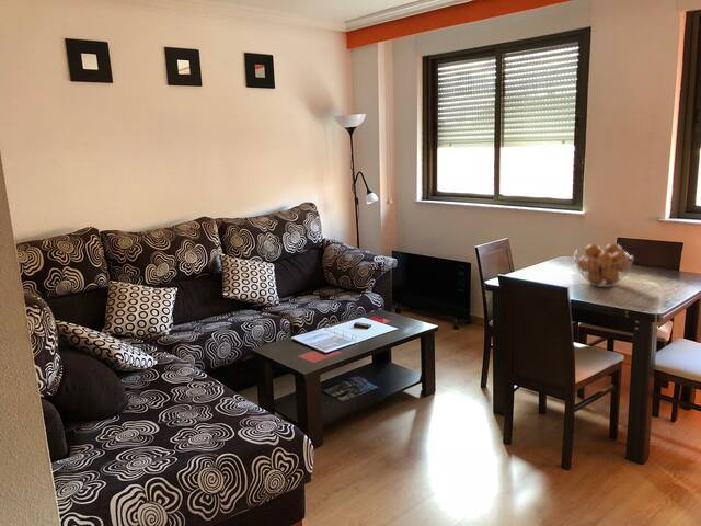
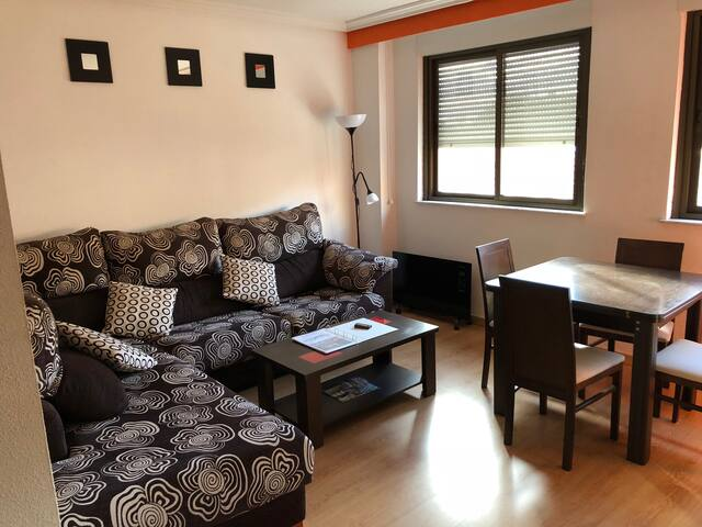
- fruit basket [573,242,635,288]
